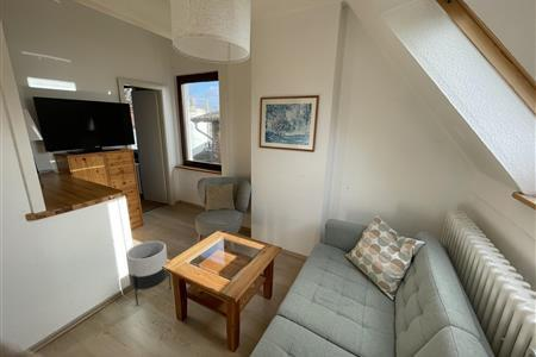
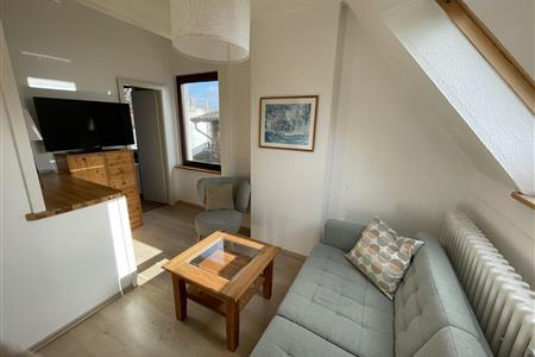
- planter [125,240,173,307]
